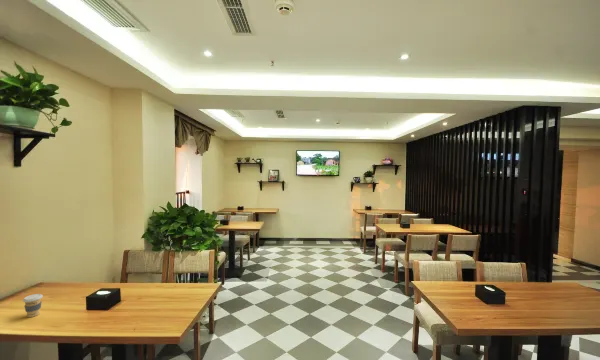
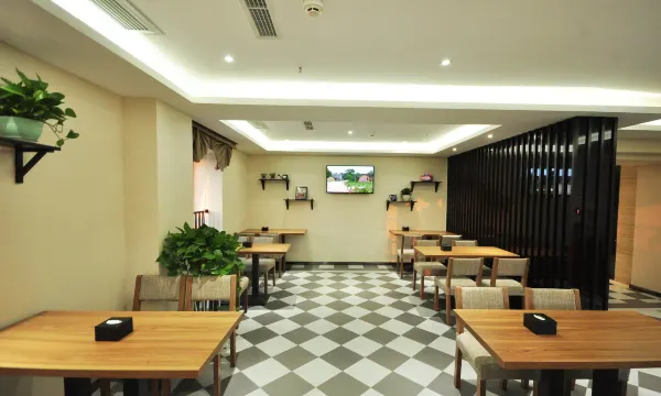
- coffee cup [22,293,44,318]
